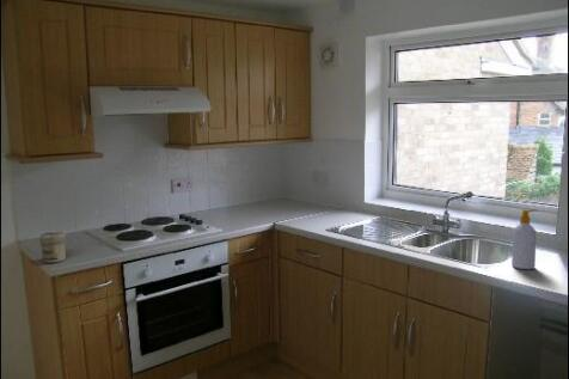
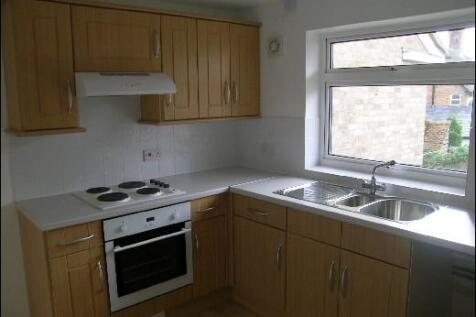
- soap bottle [510,208,539,270]
- jar [38,231,67,264]
